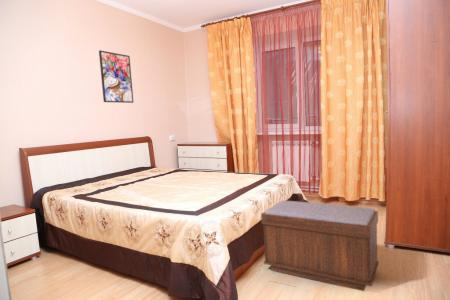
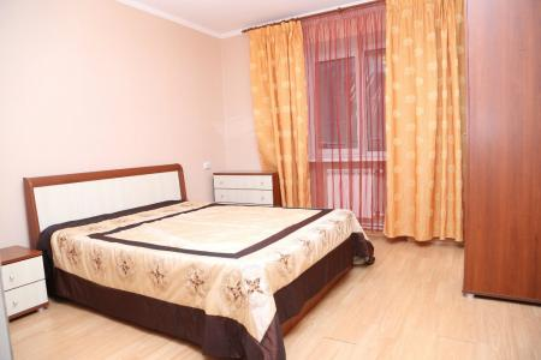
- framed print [98,49,135,104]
- bench [260,200,380,292]
